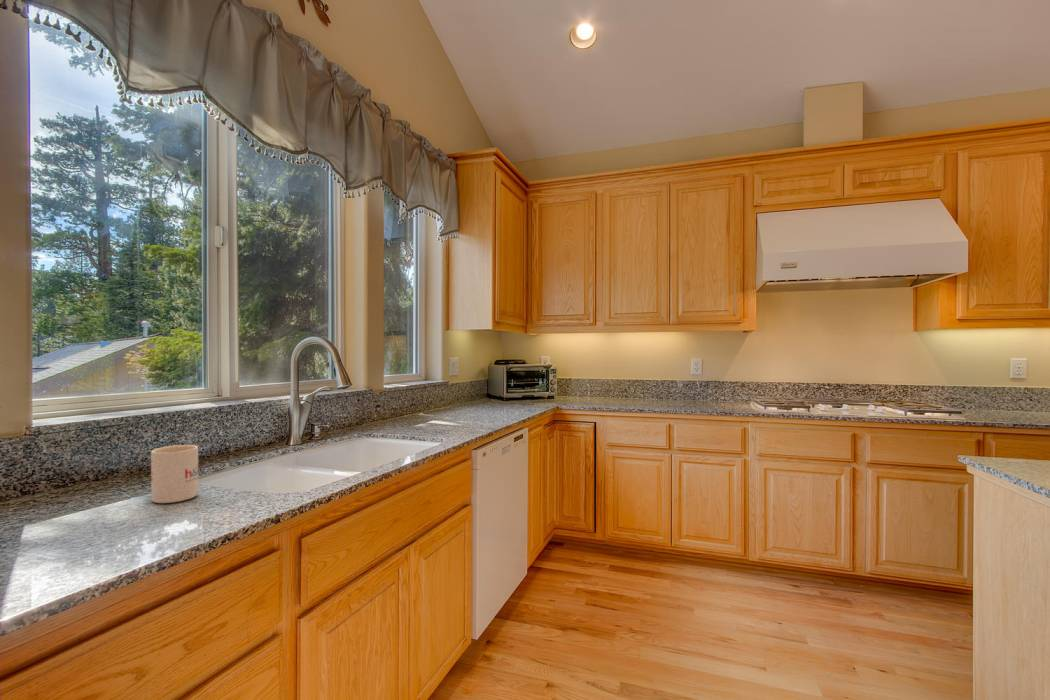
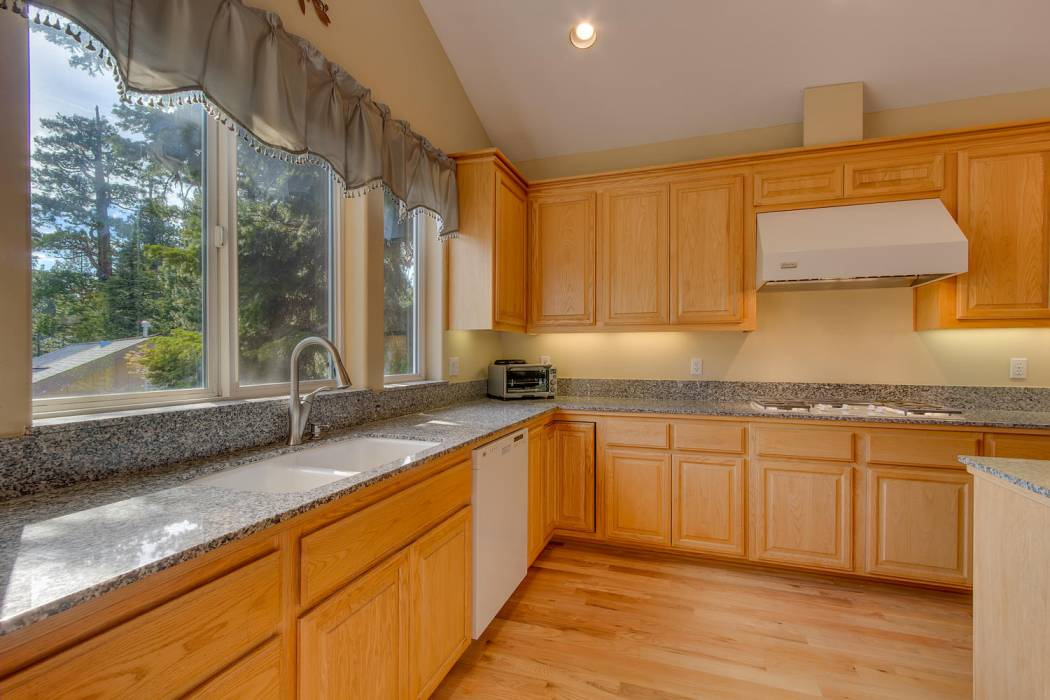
- mug [150,444,199,504]
